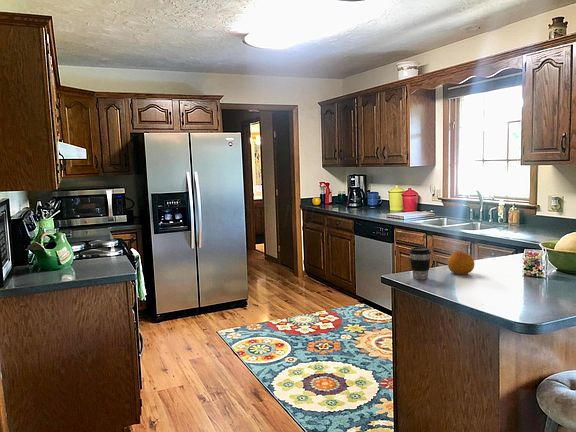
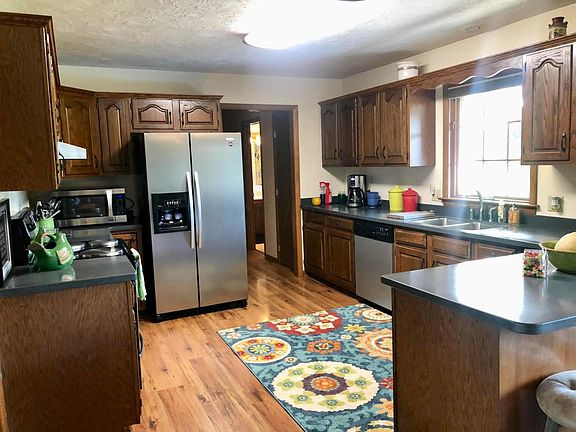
- coffee cup [408,247,432,280]
- fruit [447,250,475,275]
